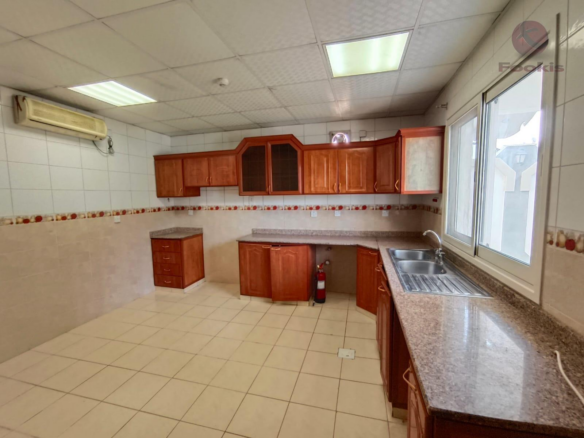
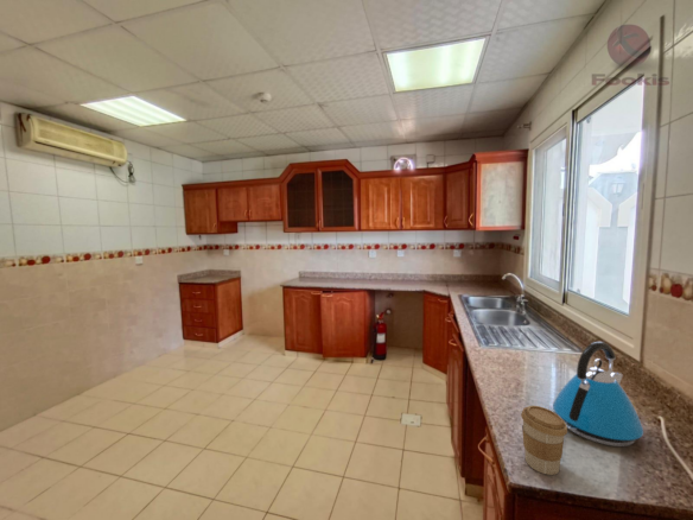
+ kettle [552,341,644,448]
+ coffee cup [520,405,568,476]
